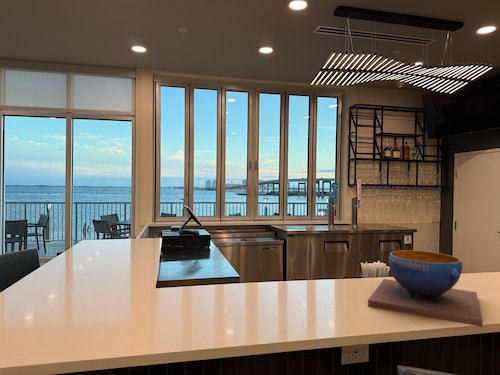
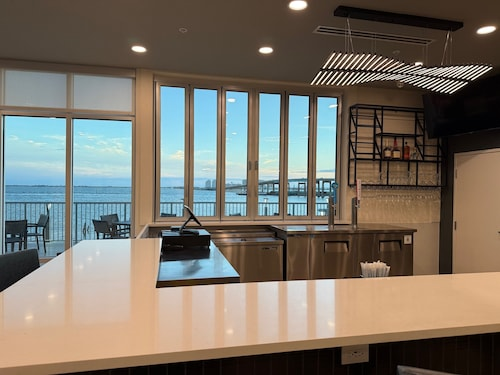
- decorative bowl [367,249,483,327]
